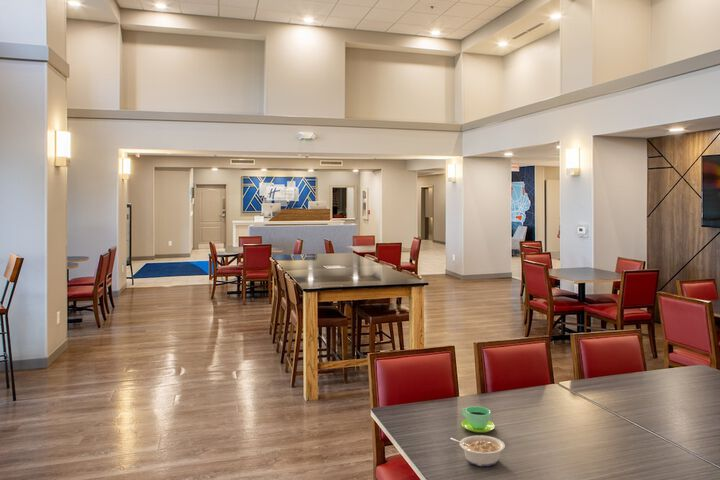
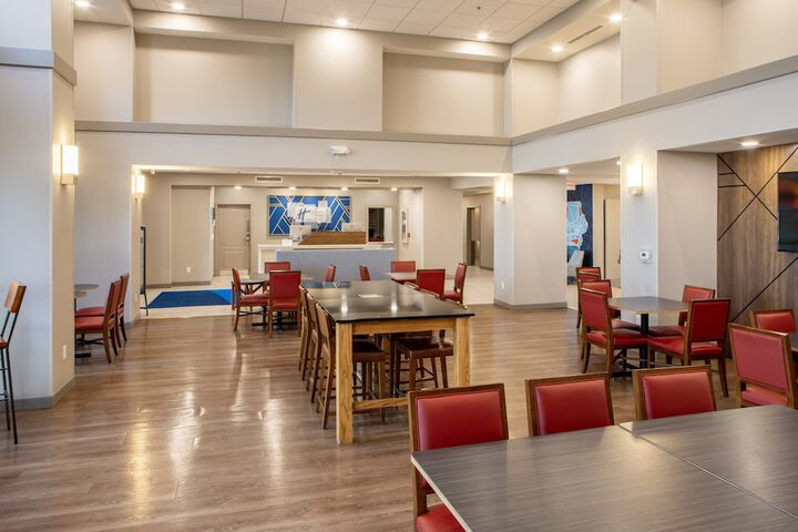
- cup [460,405,496,434]
- legume [449,434,506,467]
